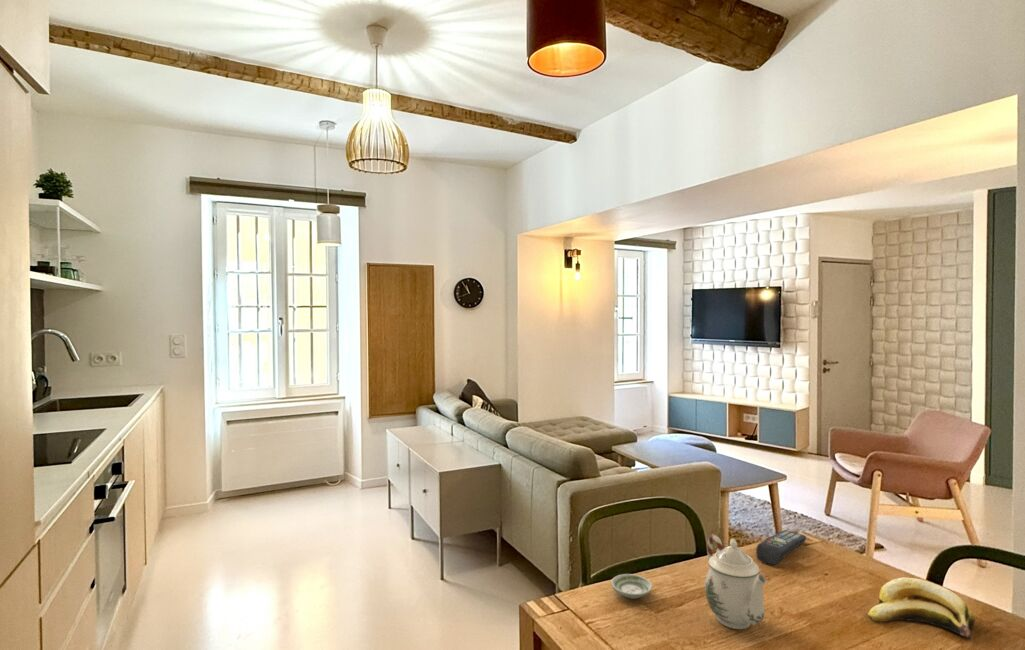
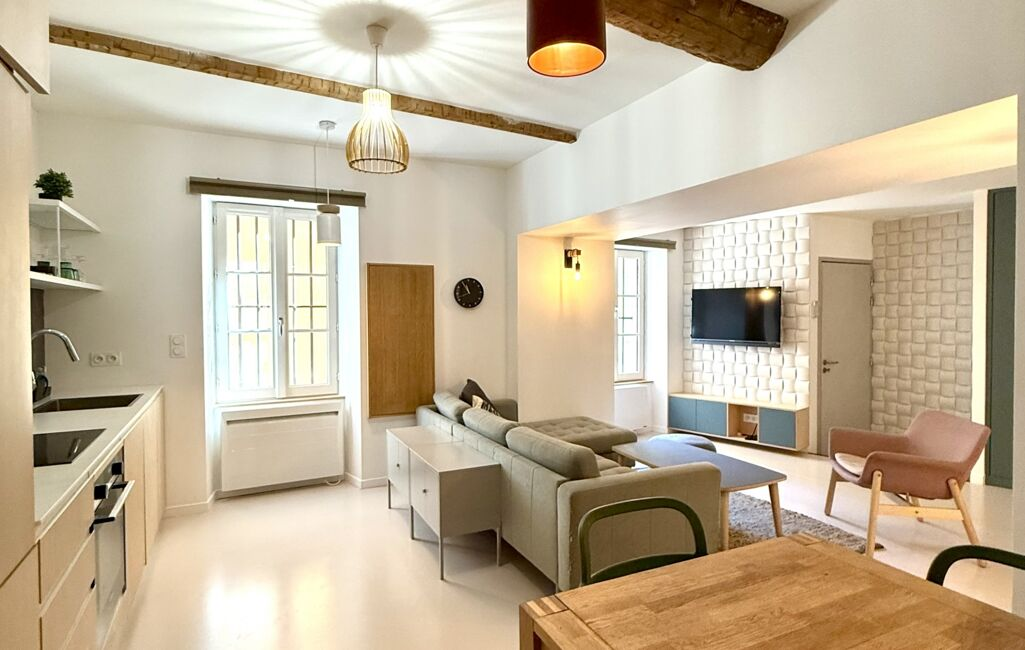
- saucer [610,573,653,600]
- banana [866,577,976,640]
- teapot [704,534,768,630]
- remote control [755,529,807,566]
